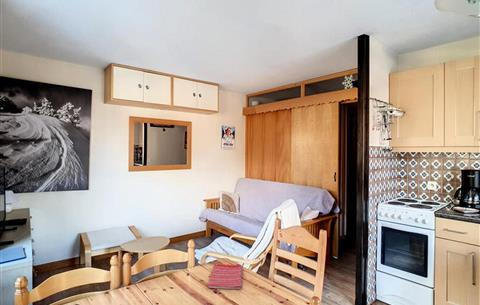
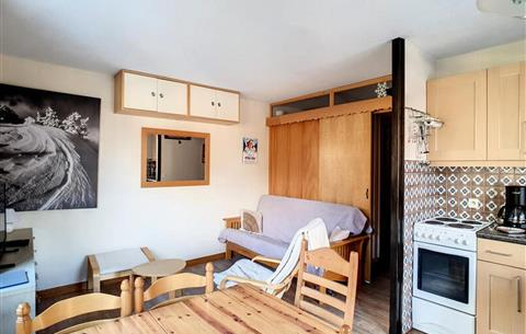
- dish towel [207,263,244,290]
